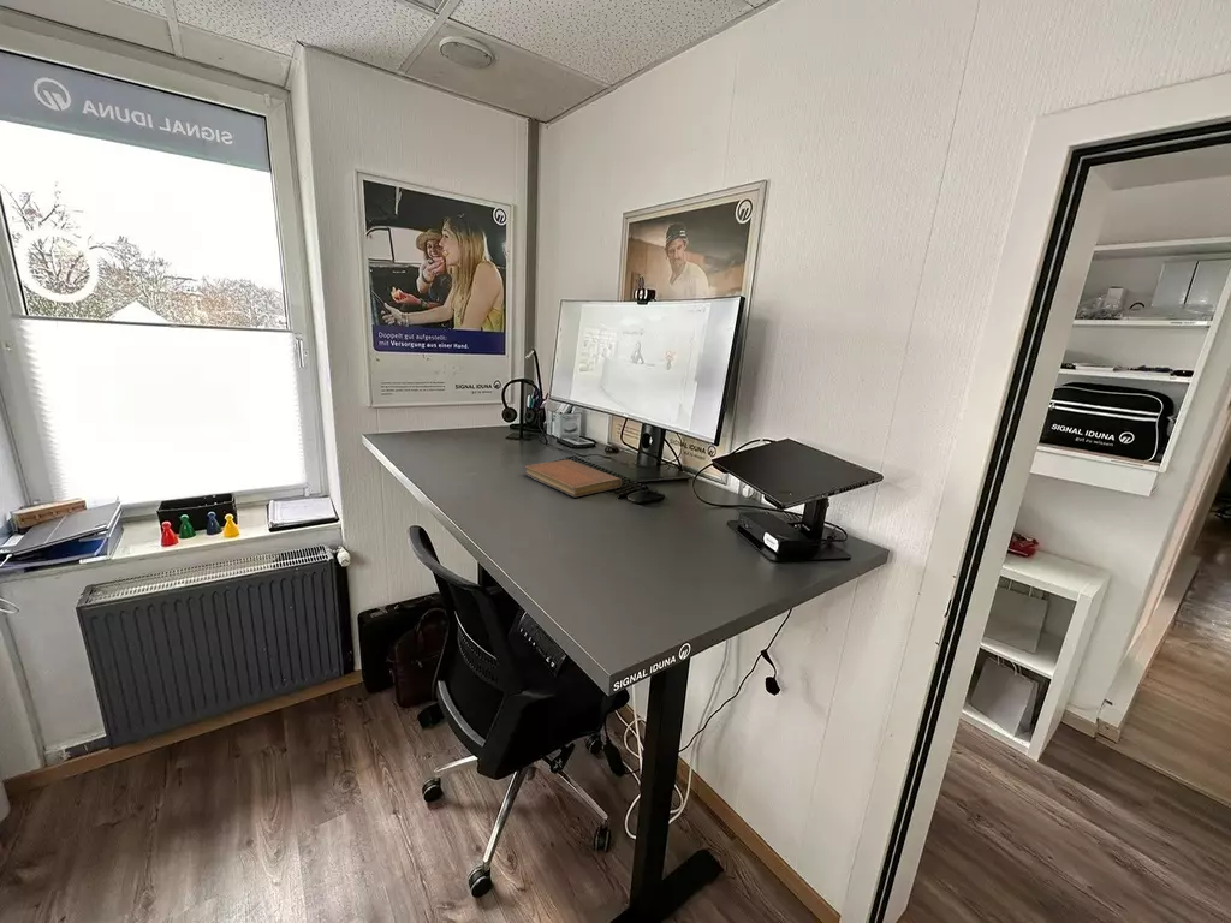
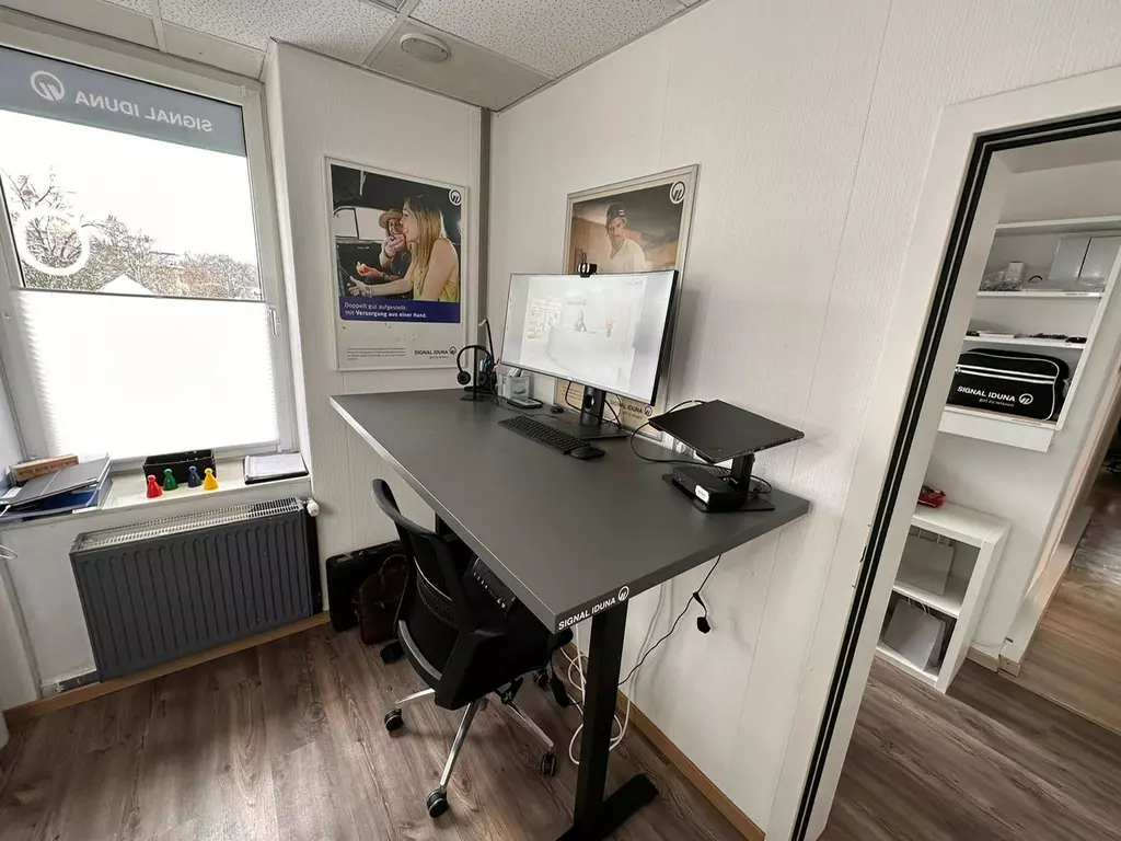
- notebook [524,458,623,499]
